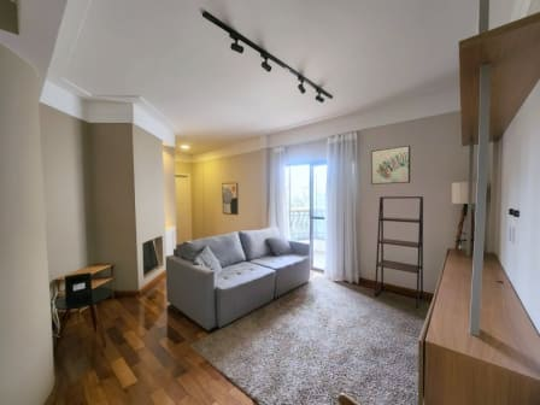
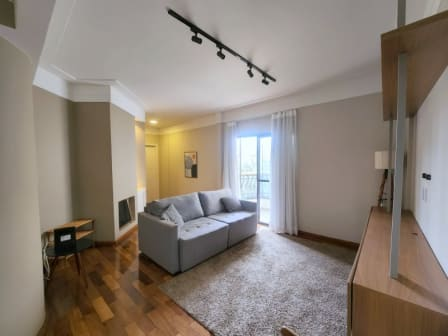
- shelving unit [374,195,424,310]
- wall art [370,145,411,186]
